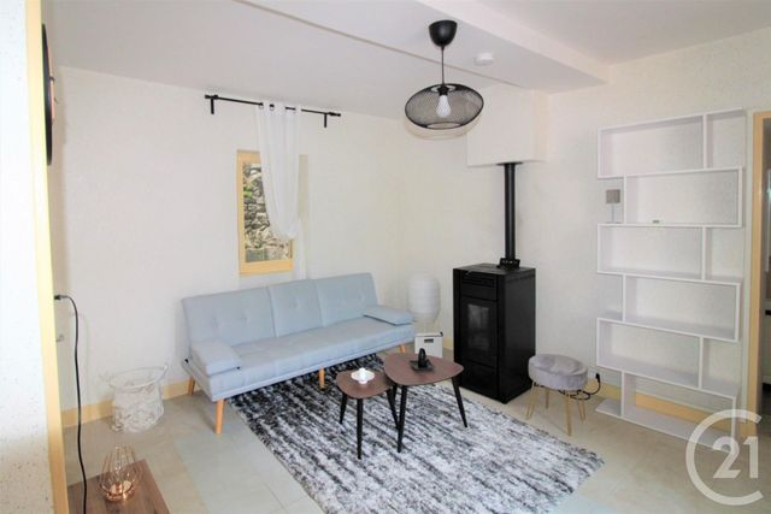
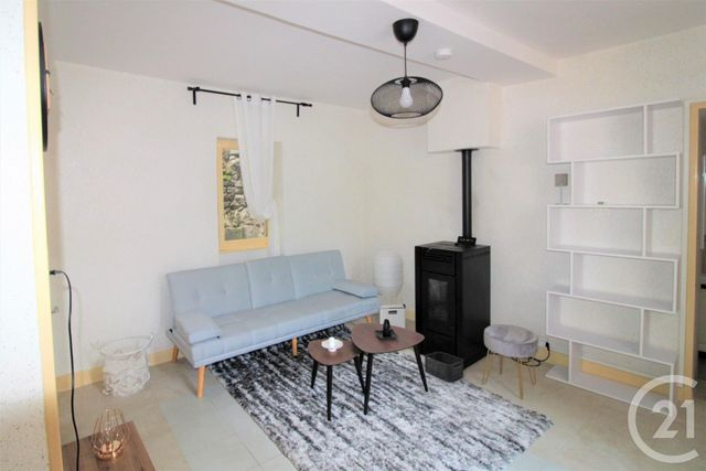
+ storage bin [424,351,464,382]
